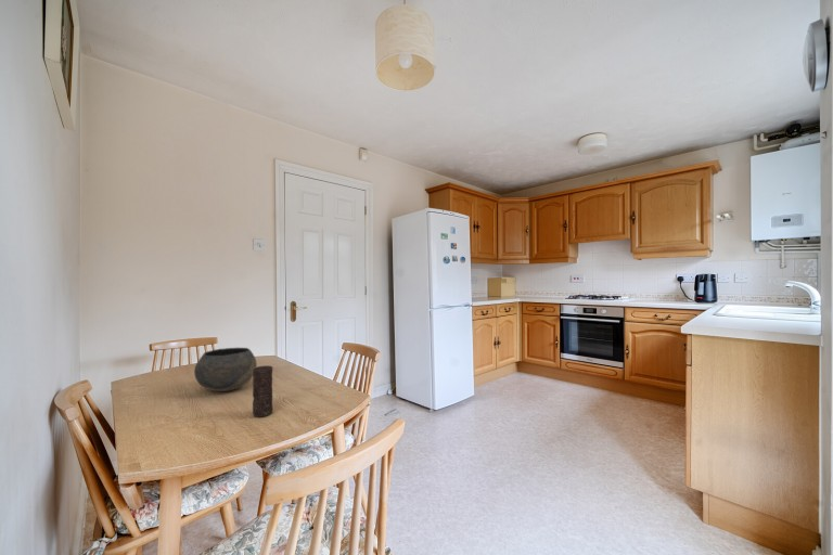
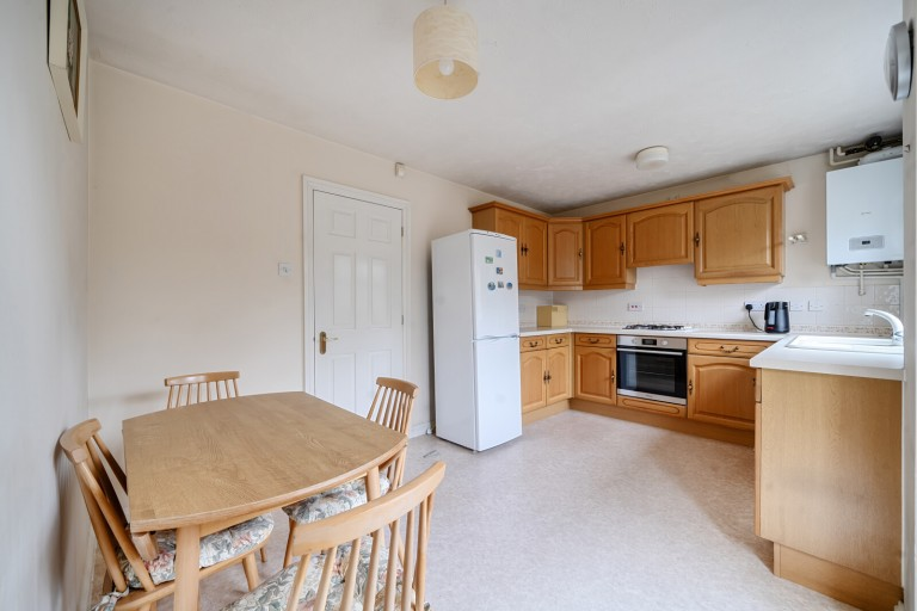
- bowl [193,347,258,392]
- candle [252,364,274,417]
